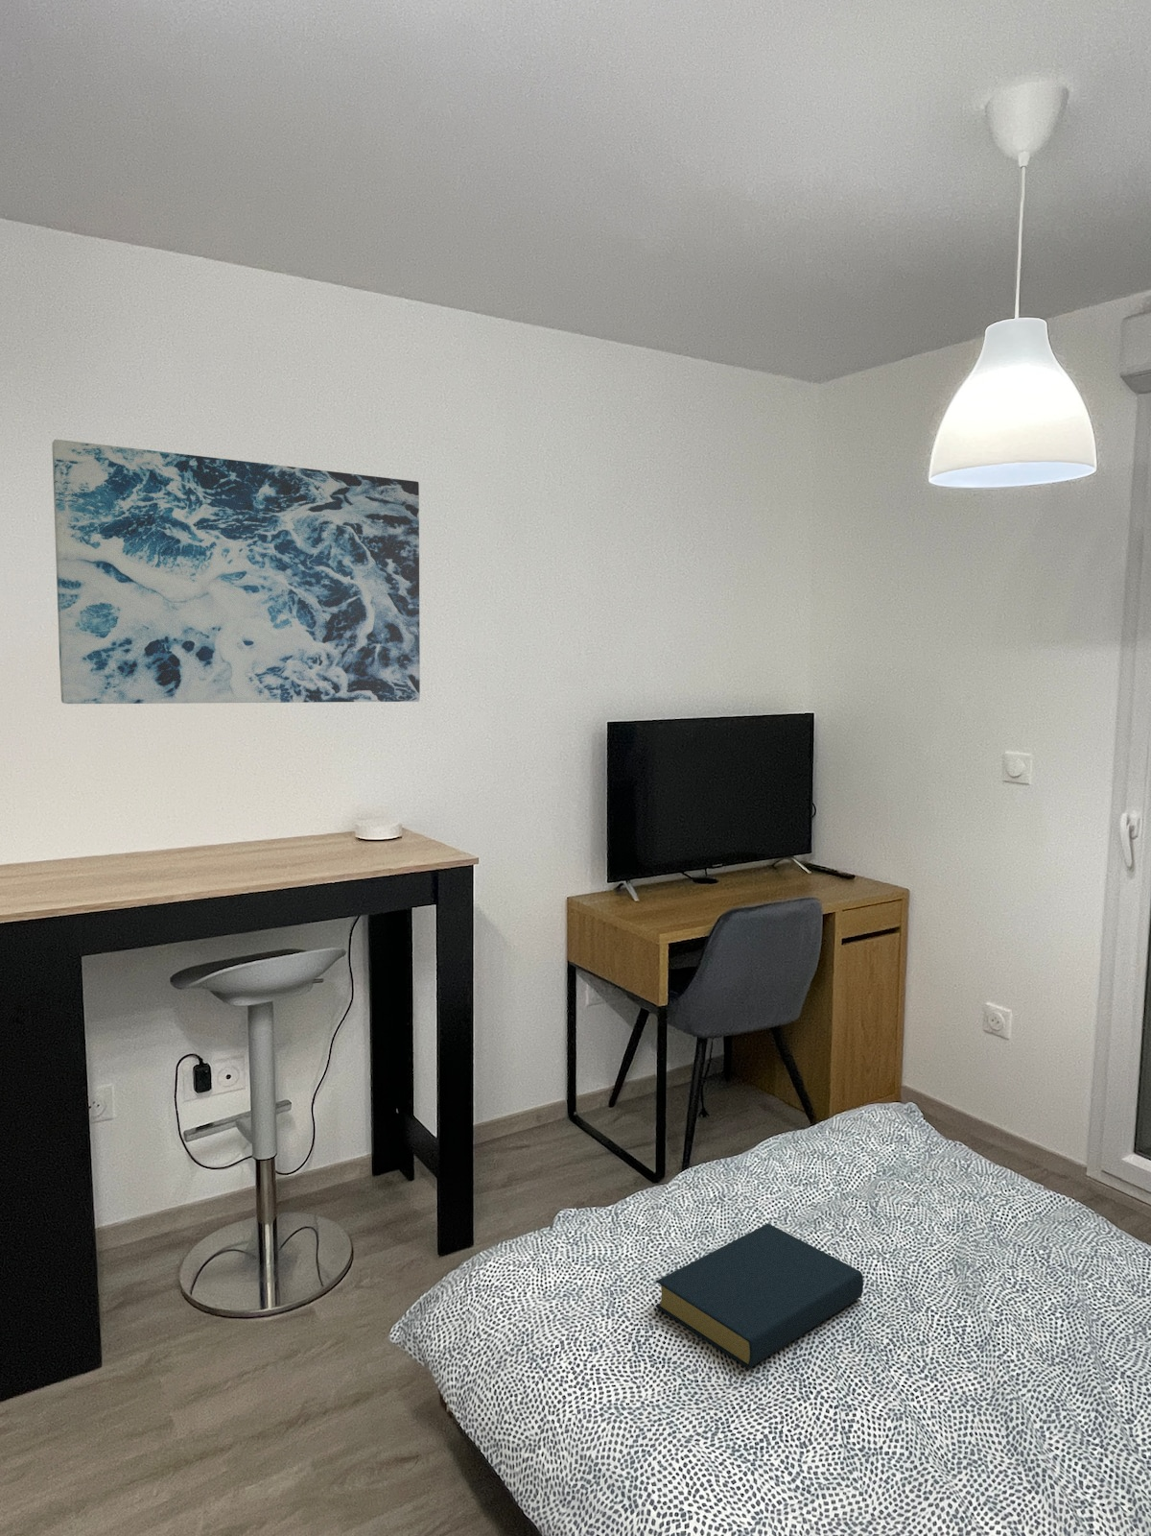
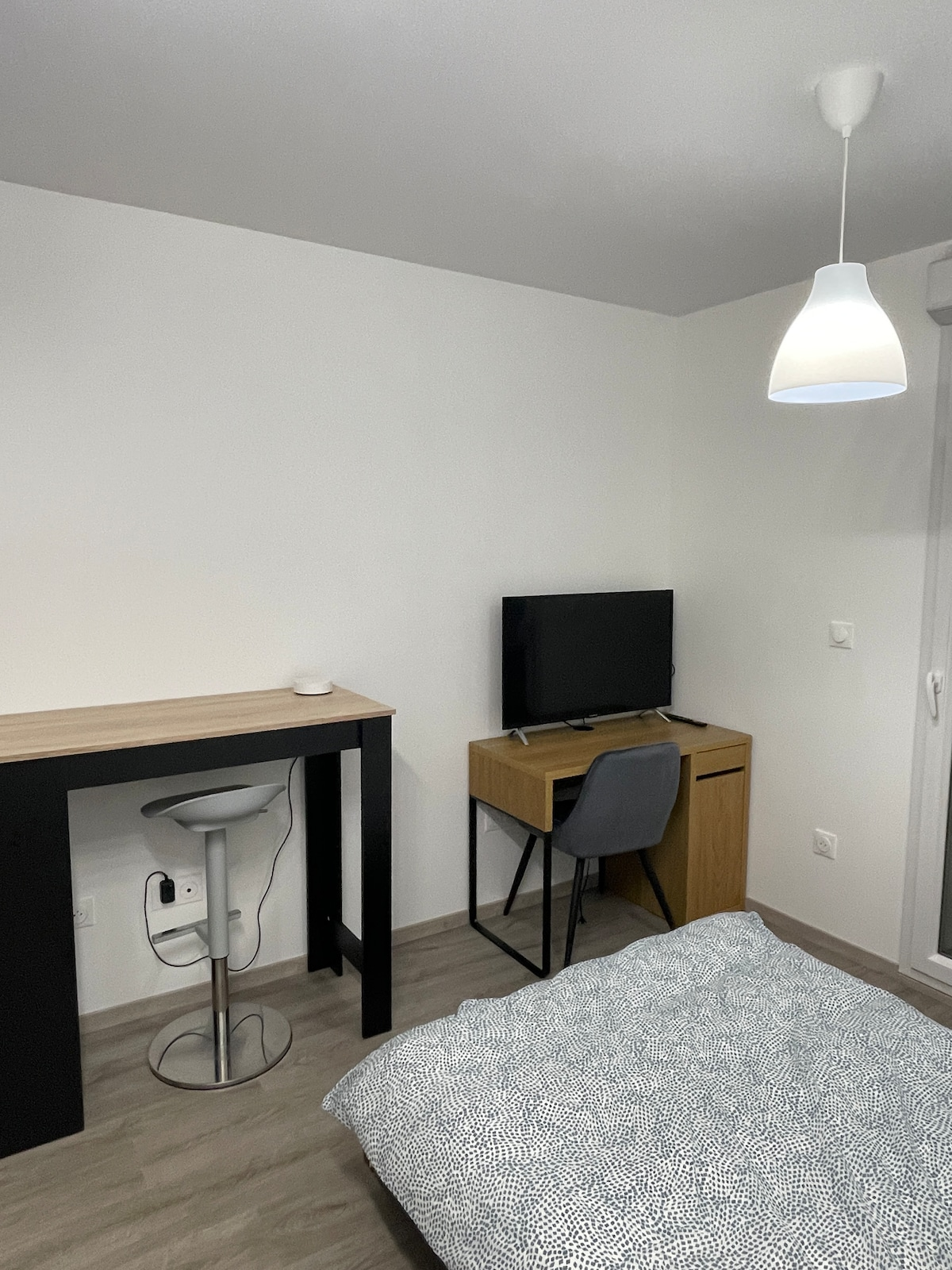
- wall art [51,439,421,705]
- hardback book [654,1222,864,1369]
